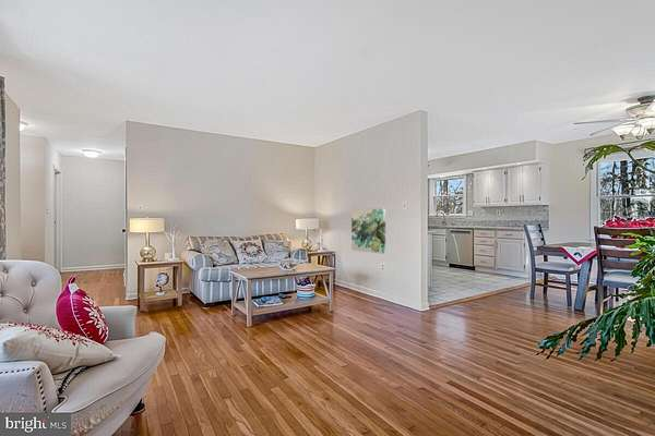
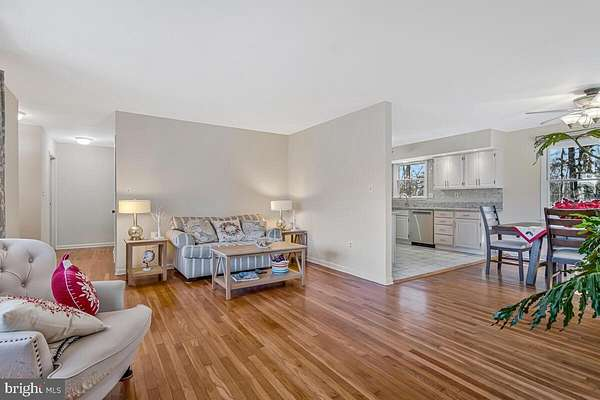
- wall art [350,207,386,255]
